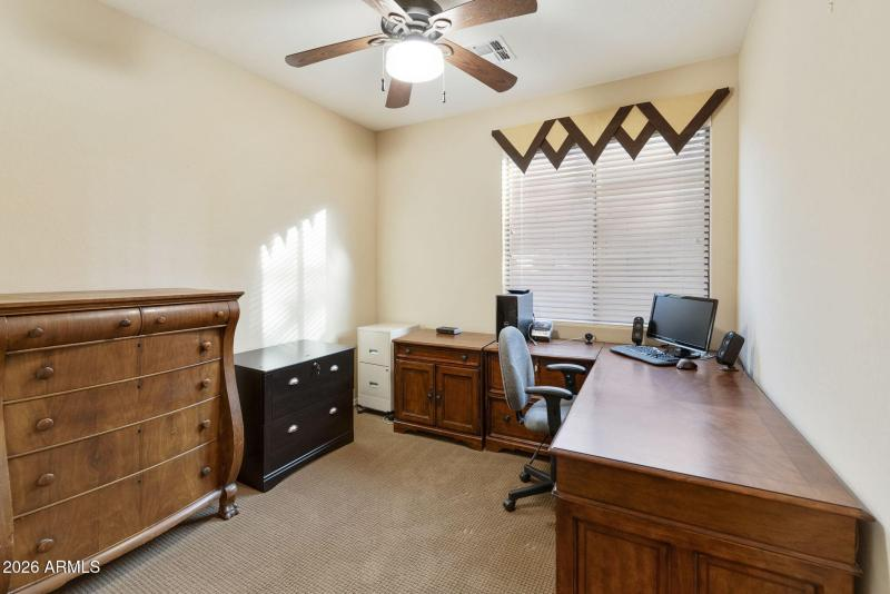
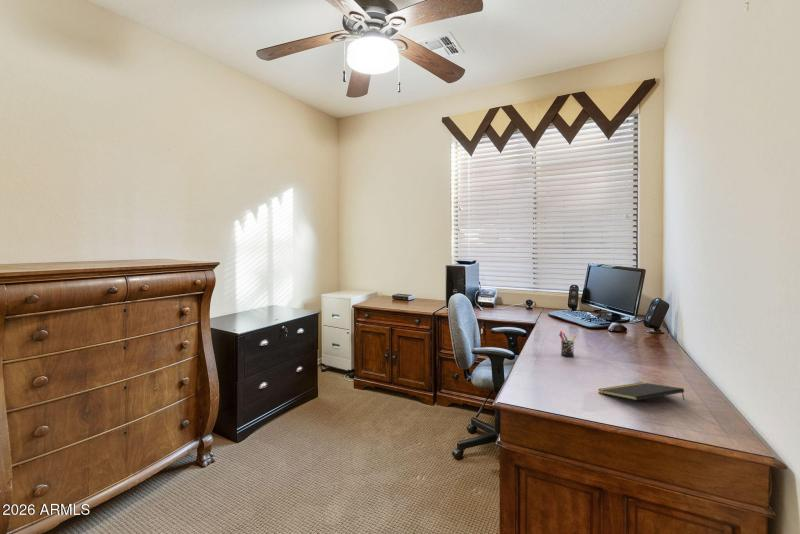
+ notepad [597,381,685,401]
+ pen holder [558,330,577,358]
